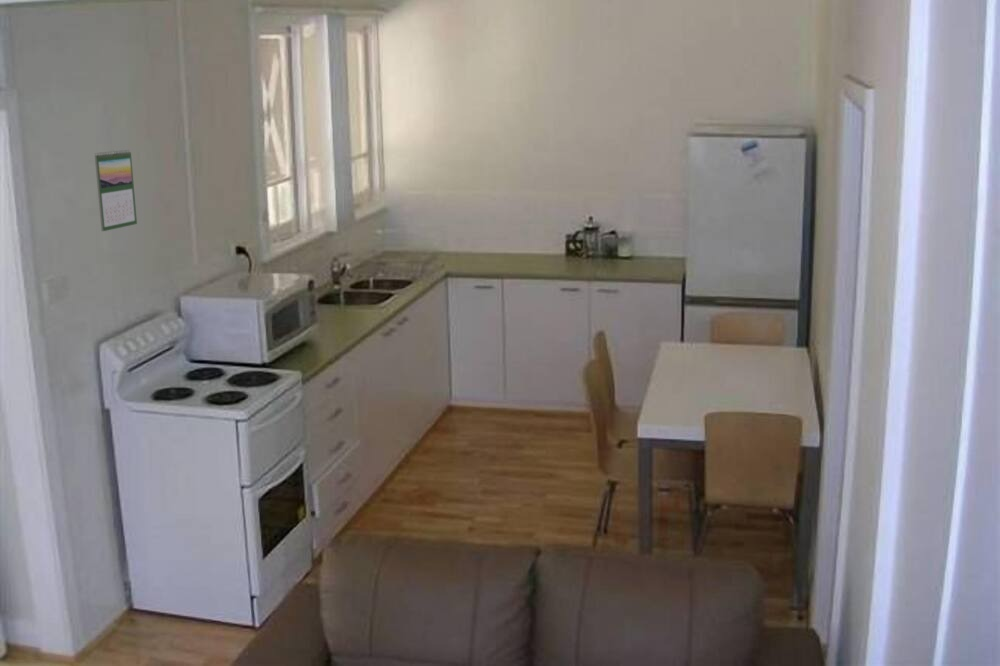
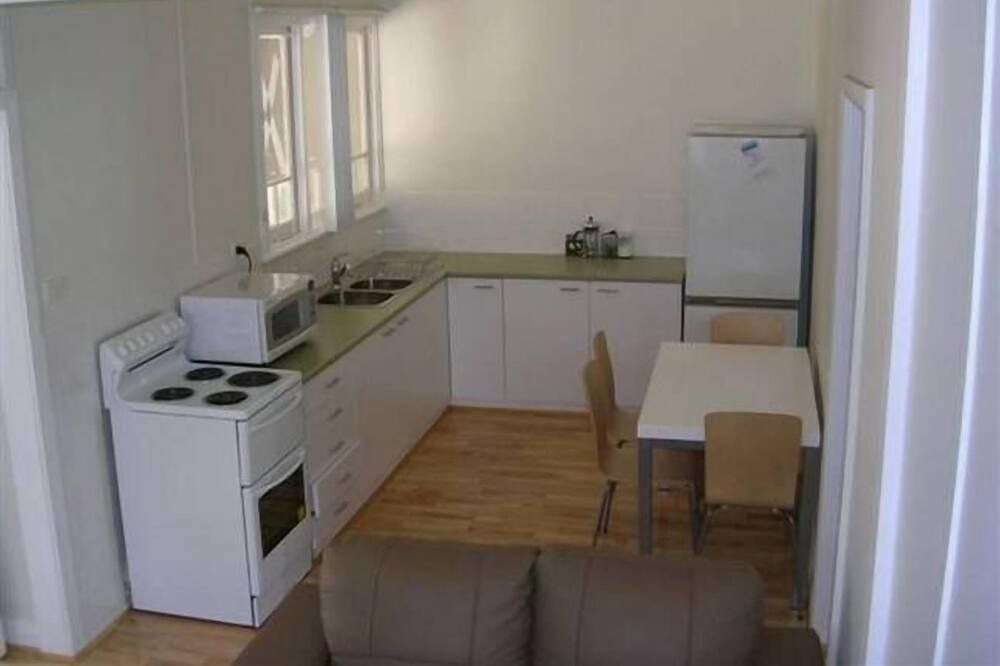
- calendar [94,149,138,232]
